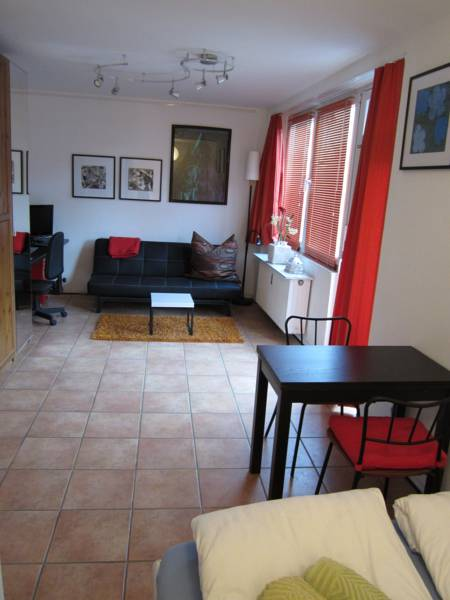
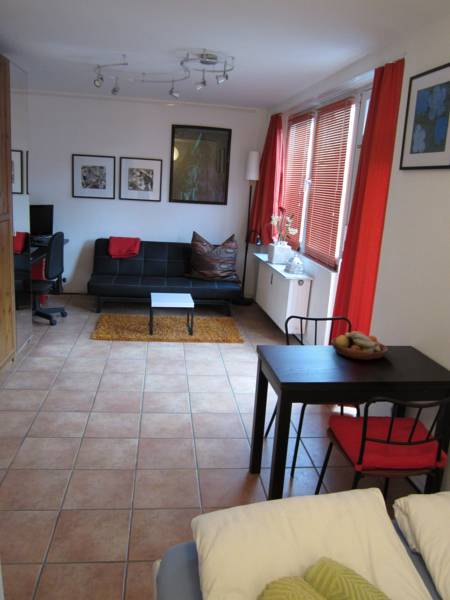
+ fruit bowl [330,330,389,361]
